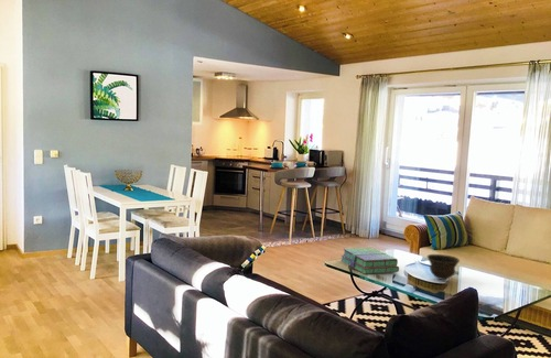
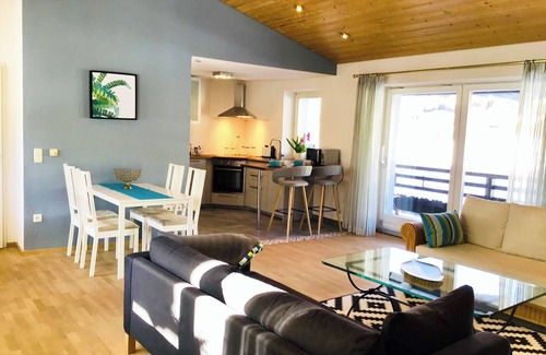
- bowl [426,253,461,281]
- stack of books [341,247,400,275]
